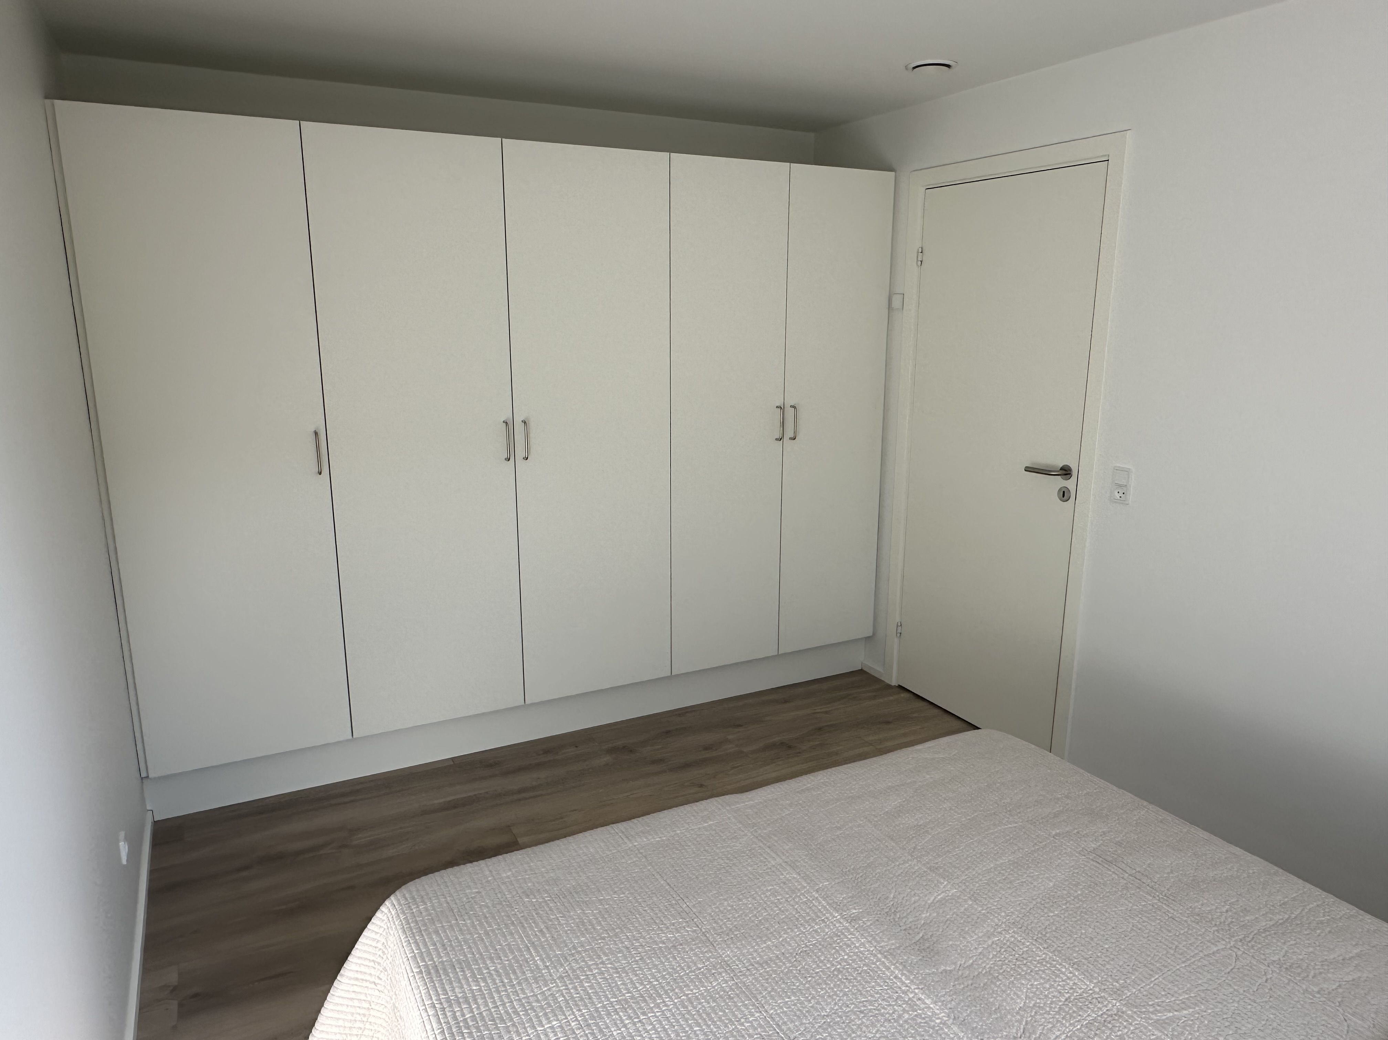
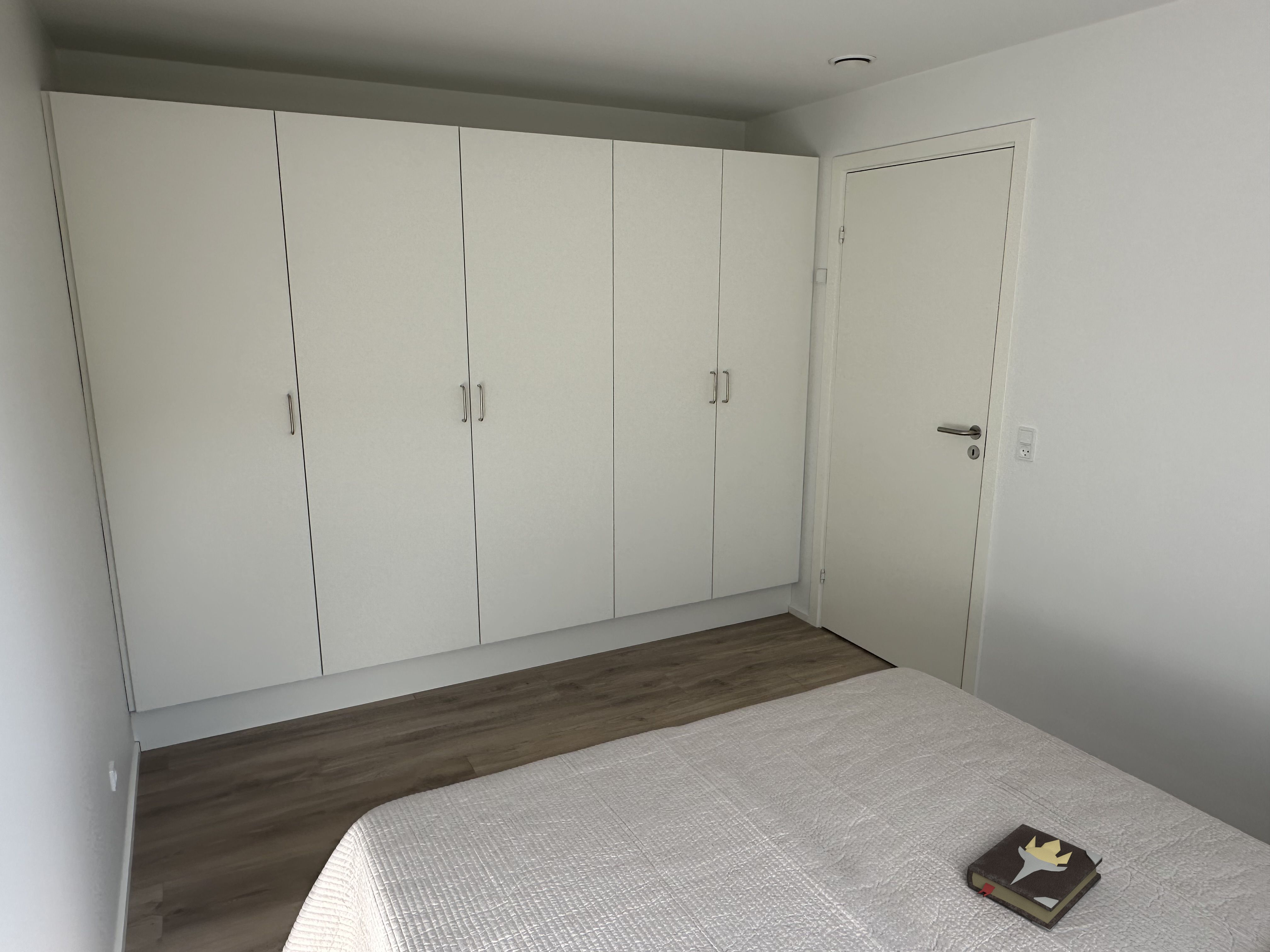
+ hardback book [967,824,1103,932]
